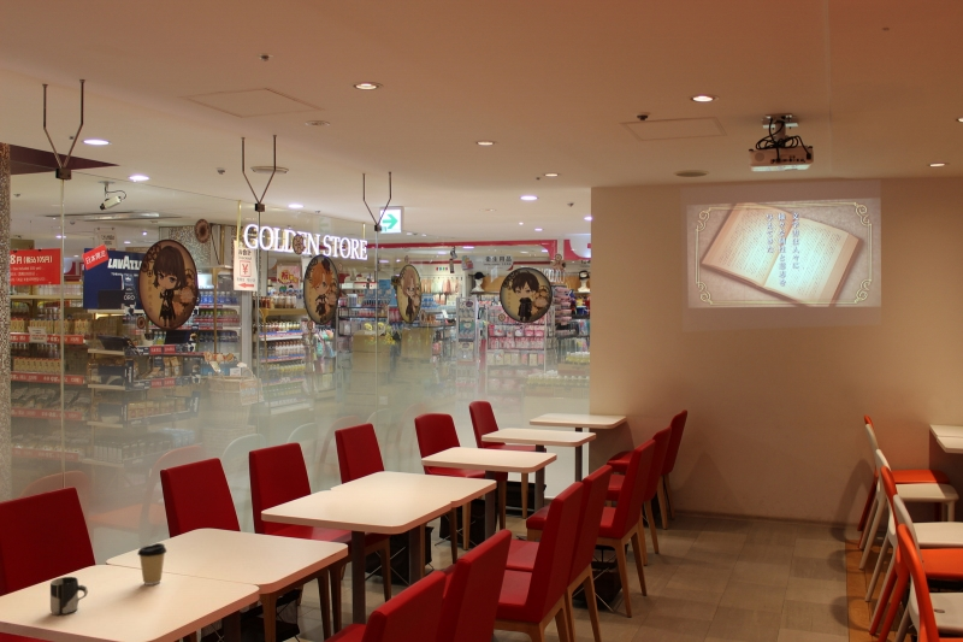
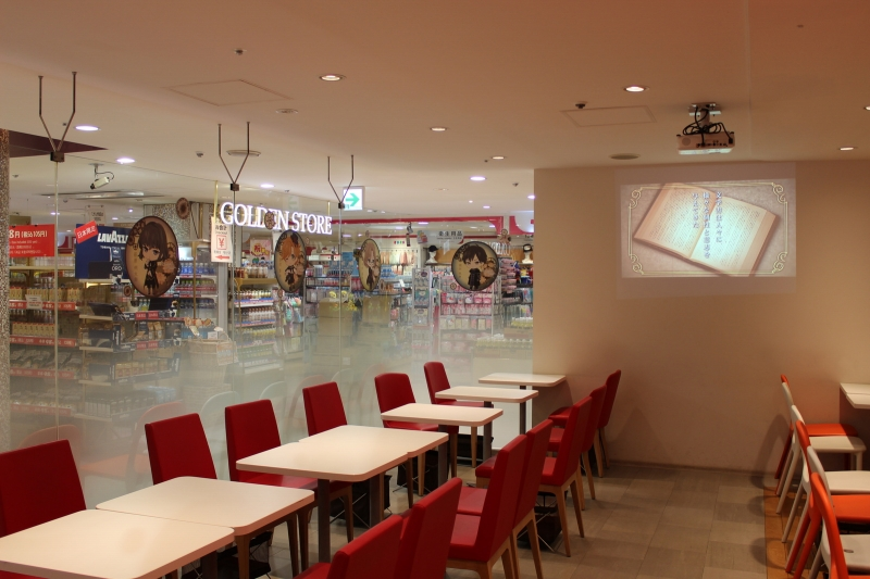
- coffee cup [136,542,169,587]
- cup [49,576,89,616]
